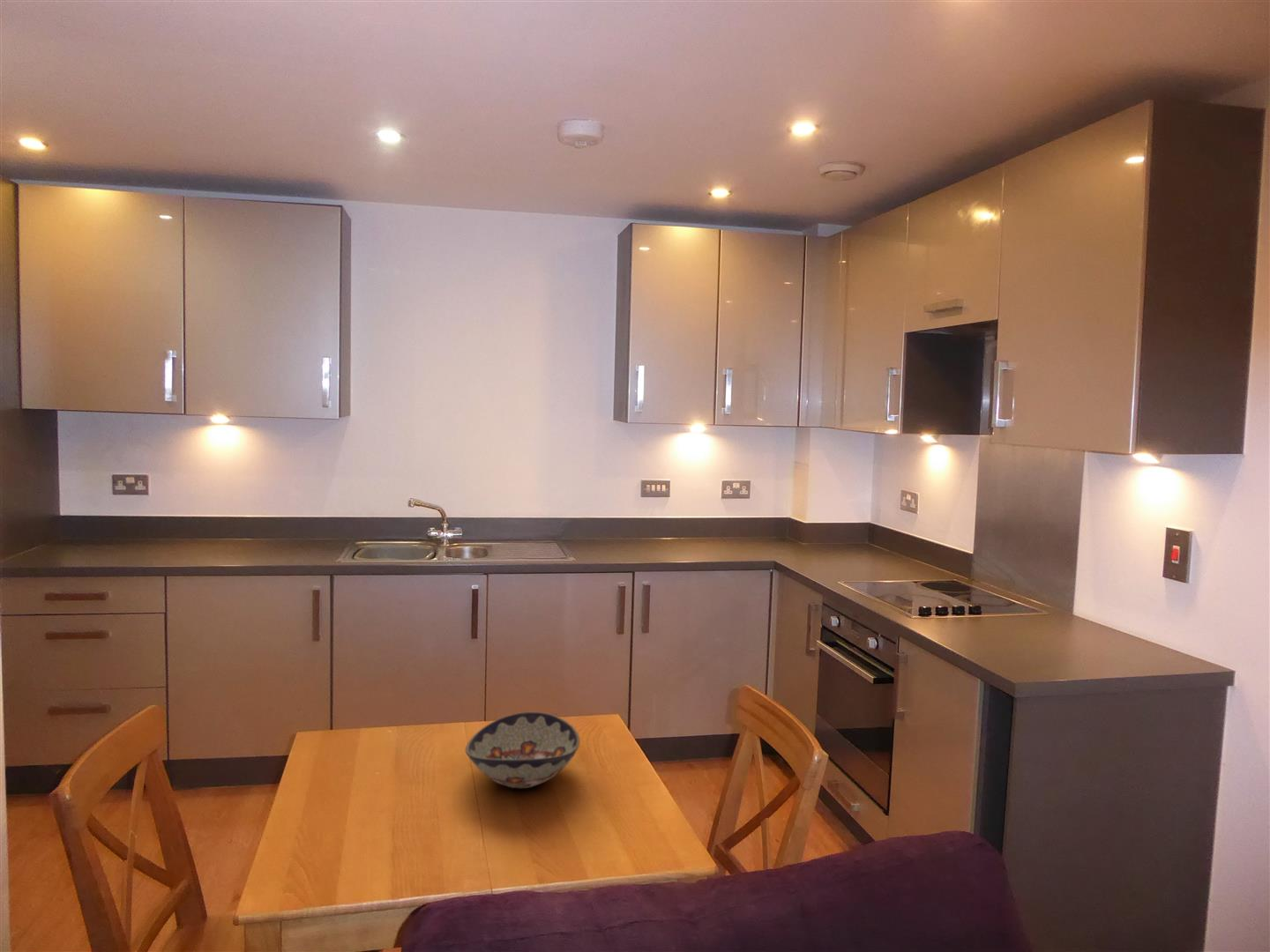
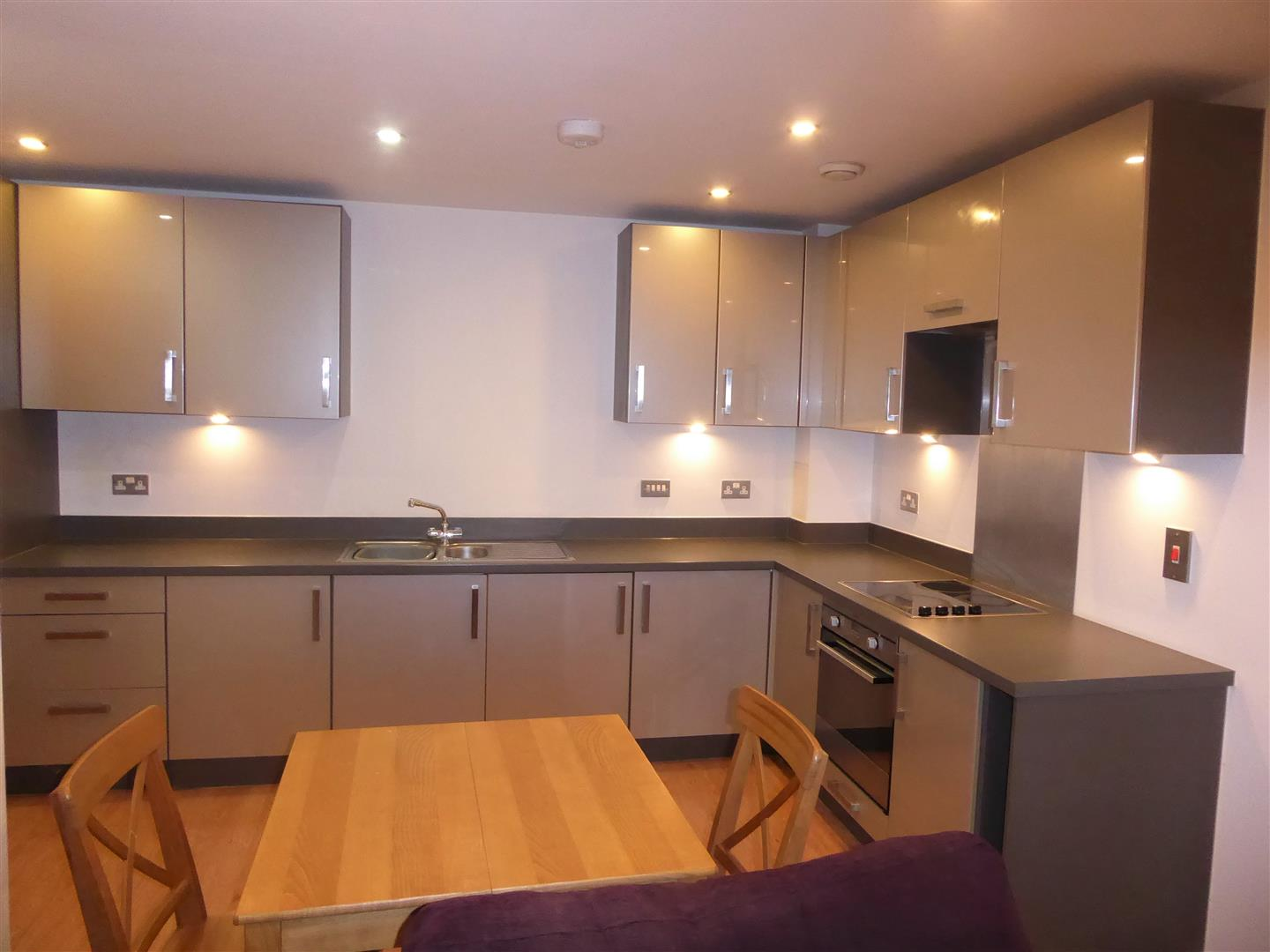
- decorative bowl [465,711,581,789]
